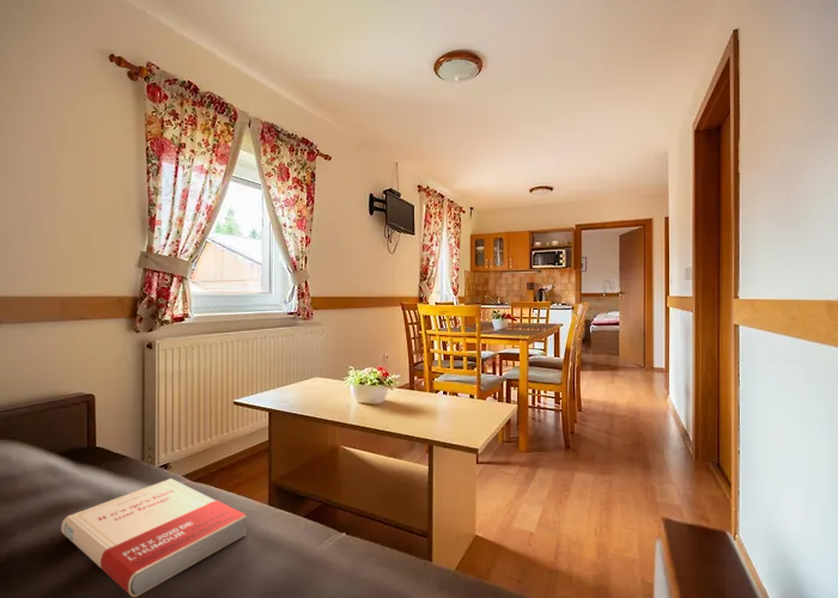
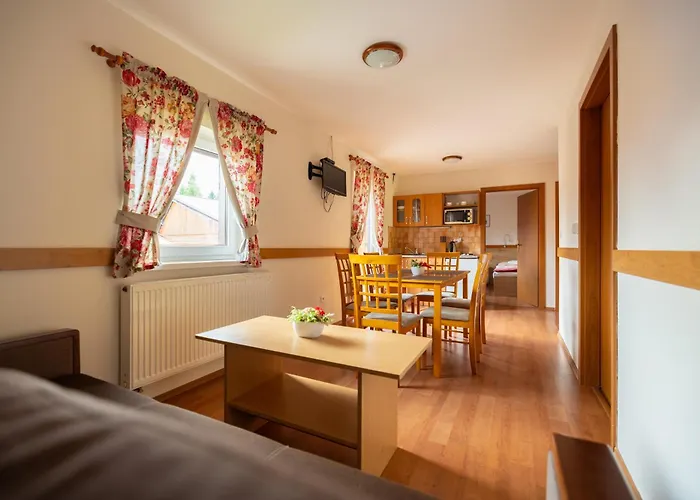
- book [60,477,248,598]
